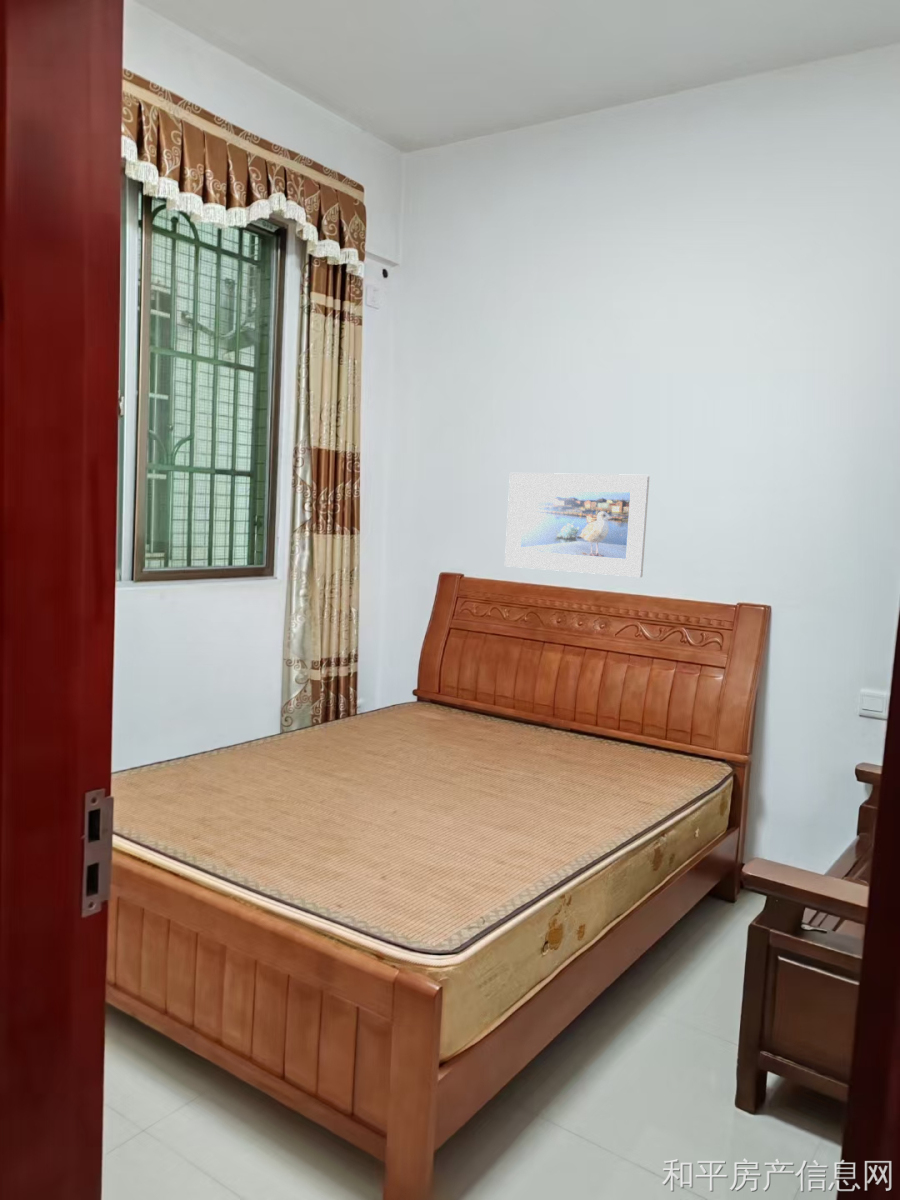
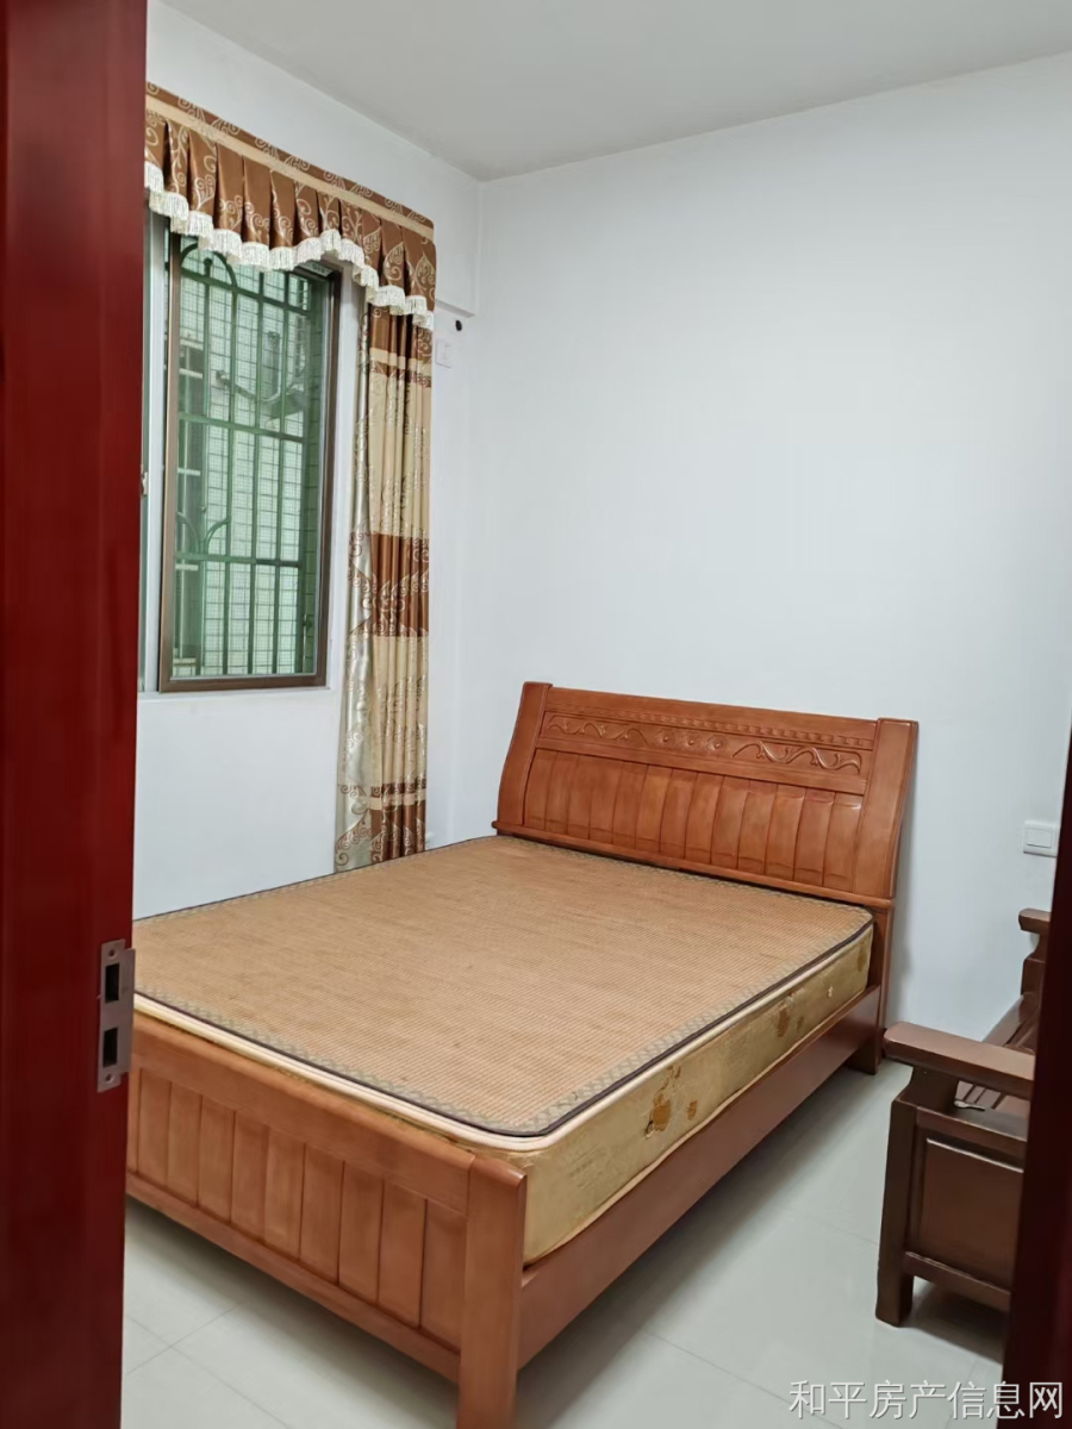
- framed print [504,472,650,578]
